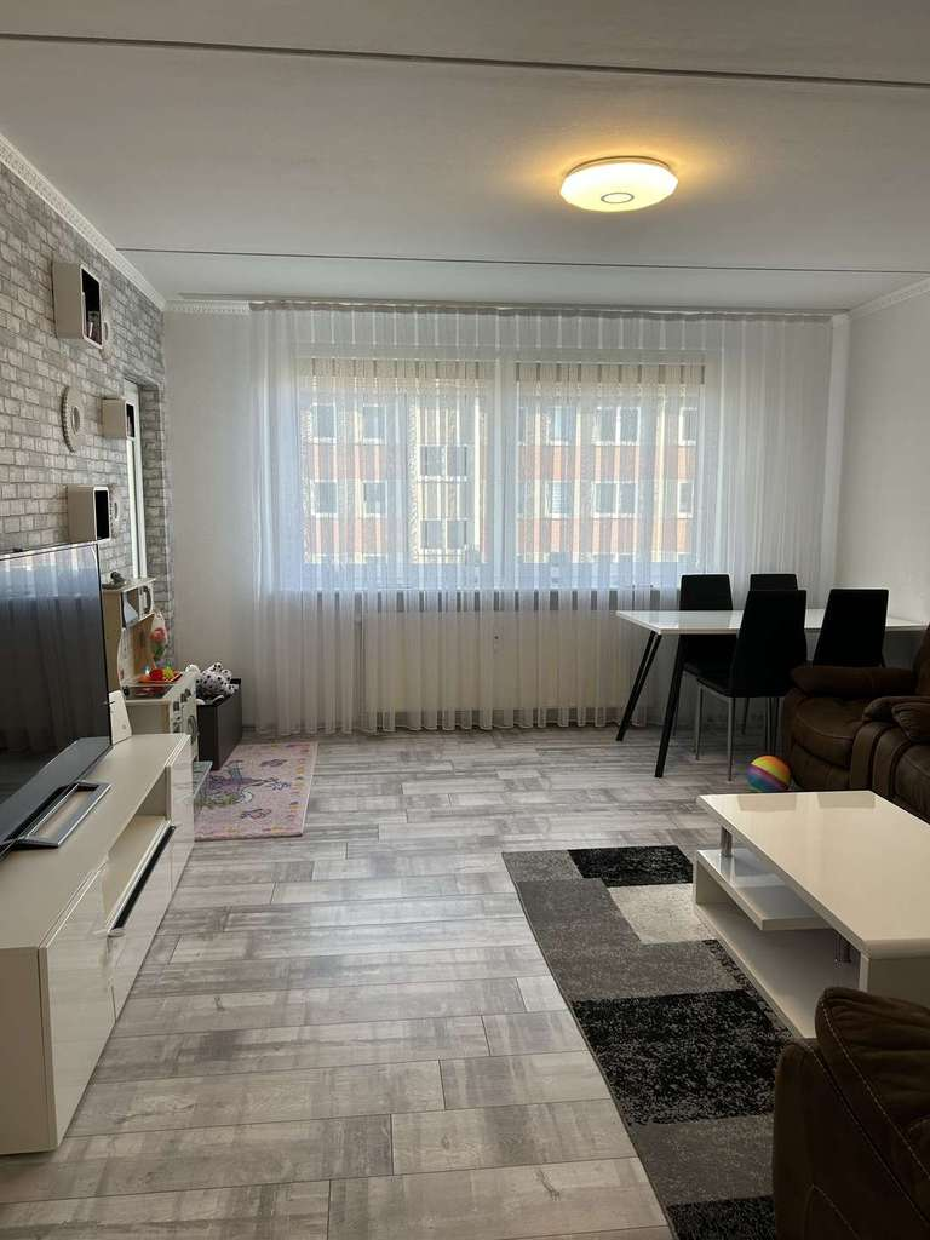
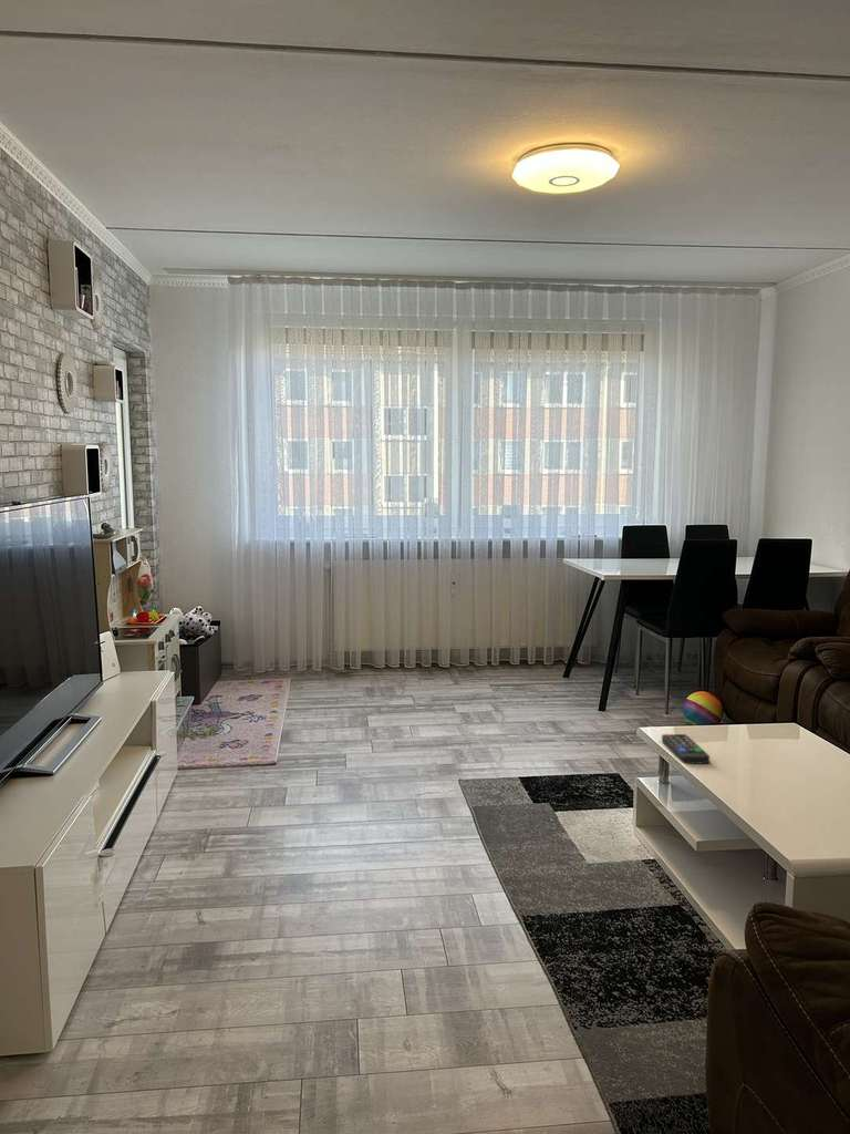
+ remote control [661,733,711,765]
